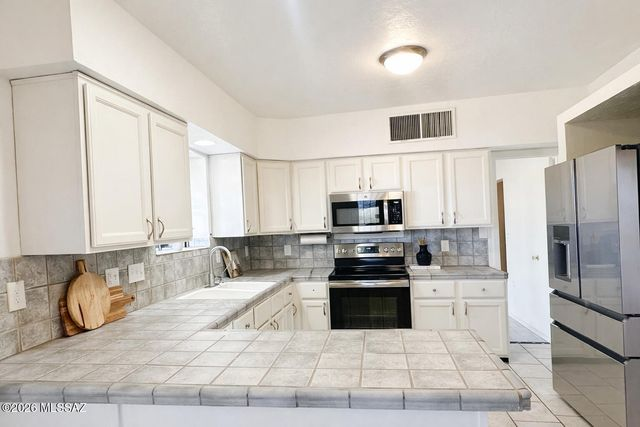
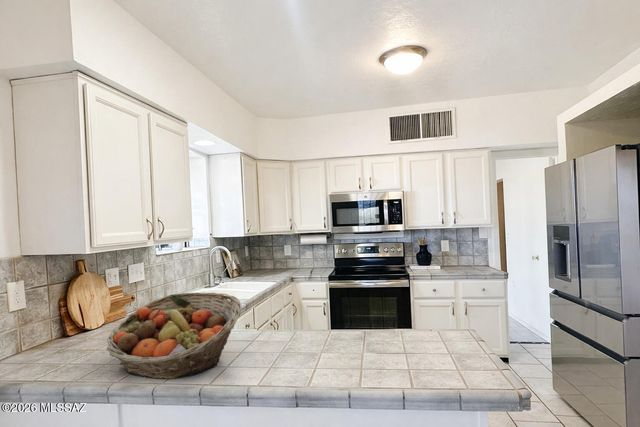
+ fruit basket [106,291,242,380]
